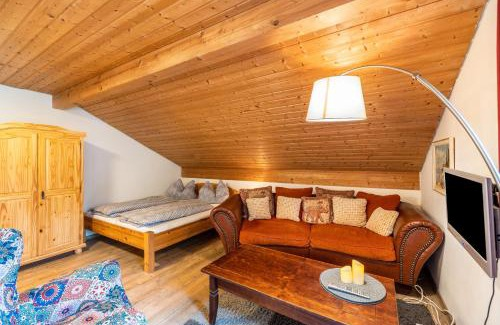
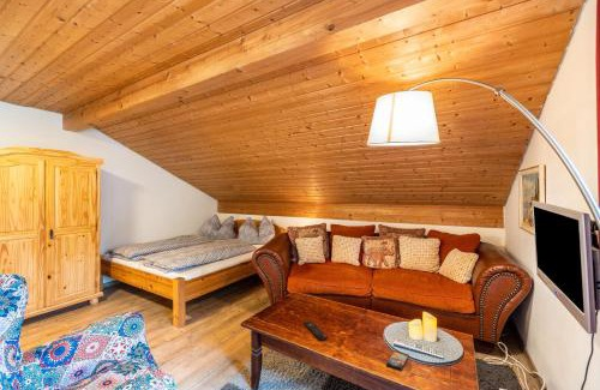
+ smartphone [385,349,410,372]
+ remote control [302,319,329,342]
